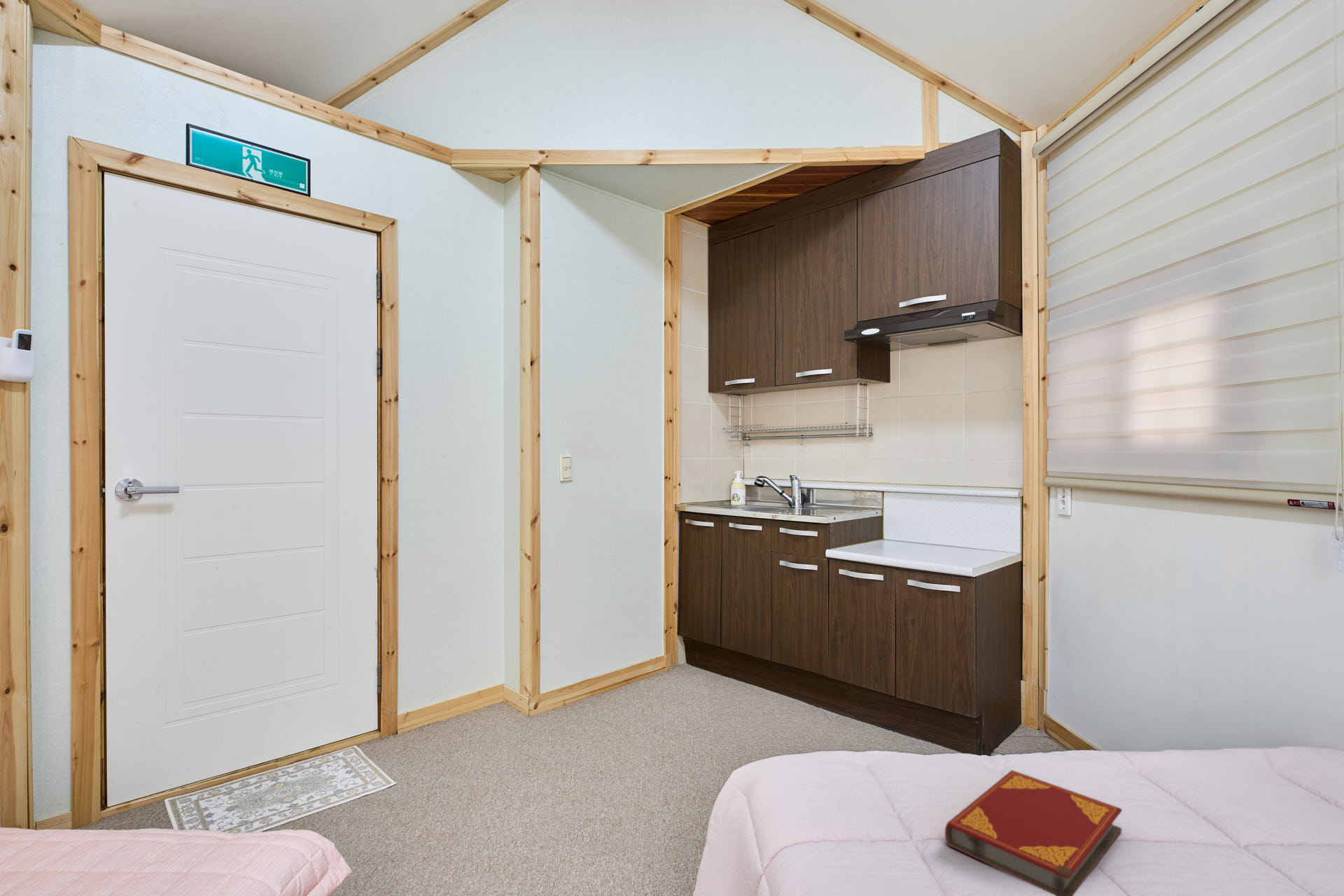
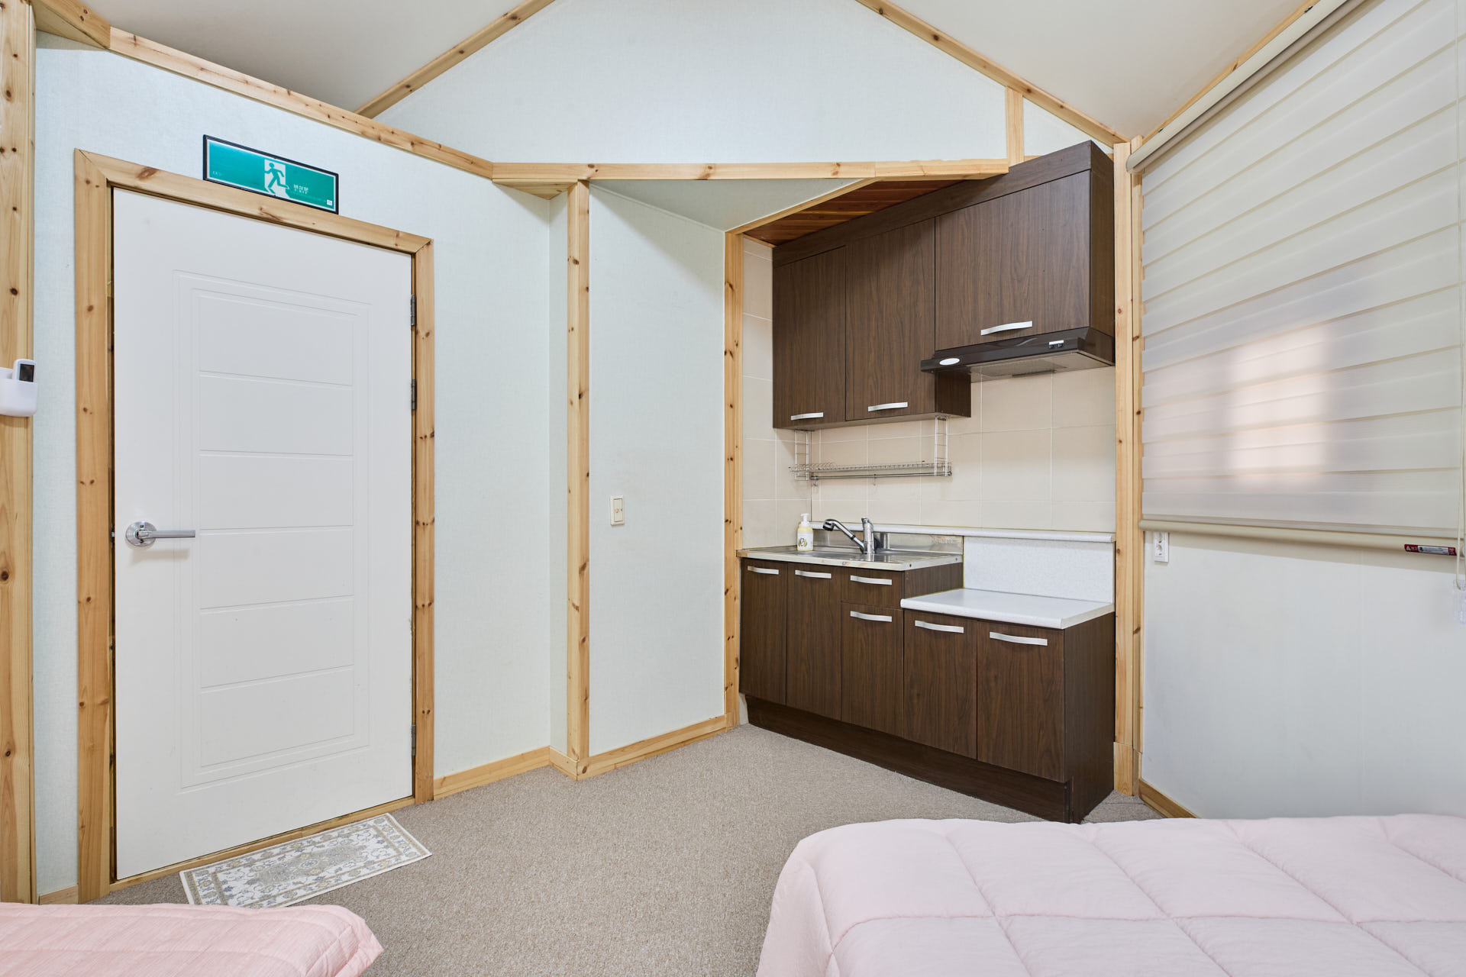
- hardback book [944,769,1123,896]
